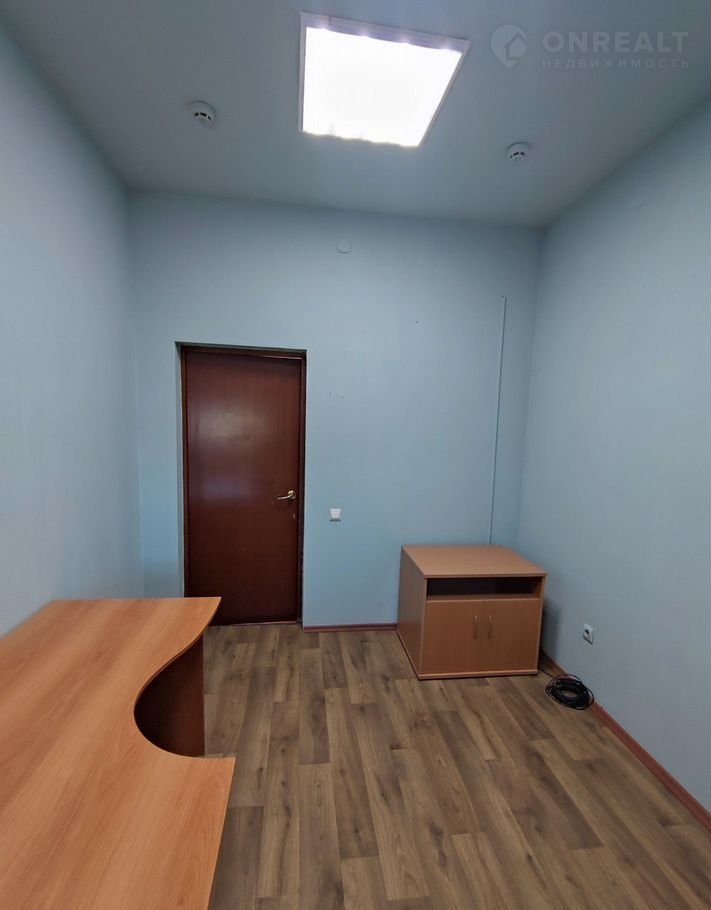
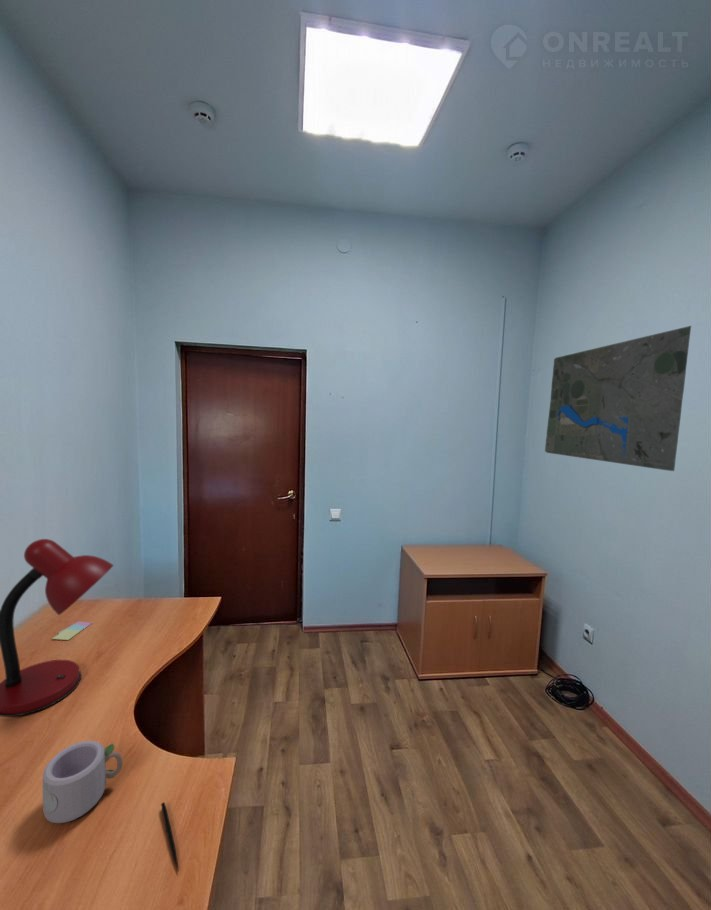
+ sticky notes [51,620,93,641]
+ mug [42,740,124,824]
+ pen [160,801,180,873]
+ desk lamp [0,538,115,718]
+ road map [544,325,692,472]
